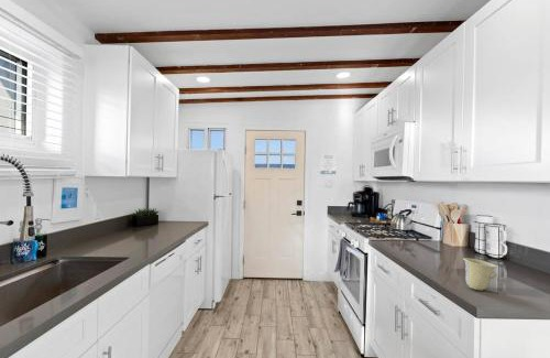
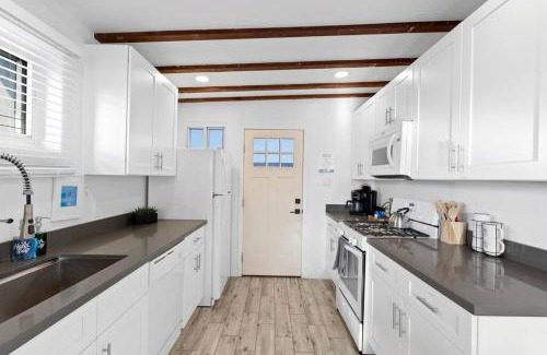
- cup [462,257,498,291]
